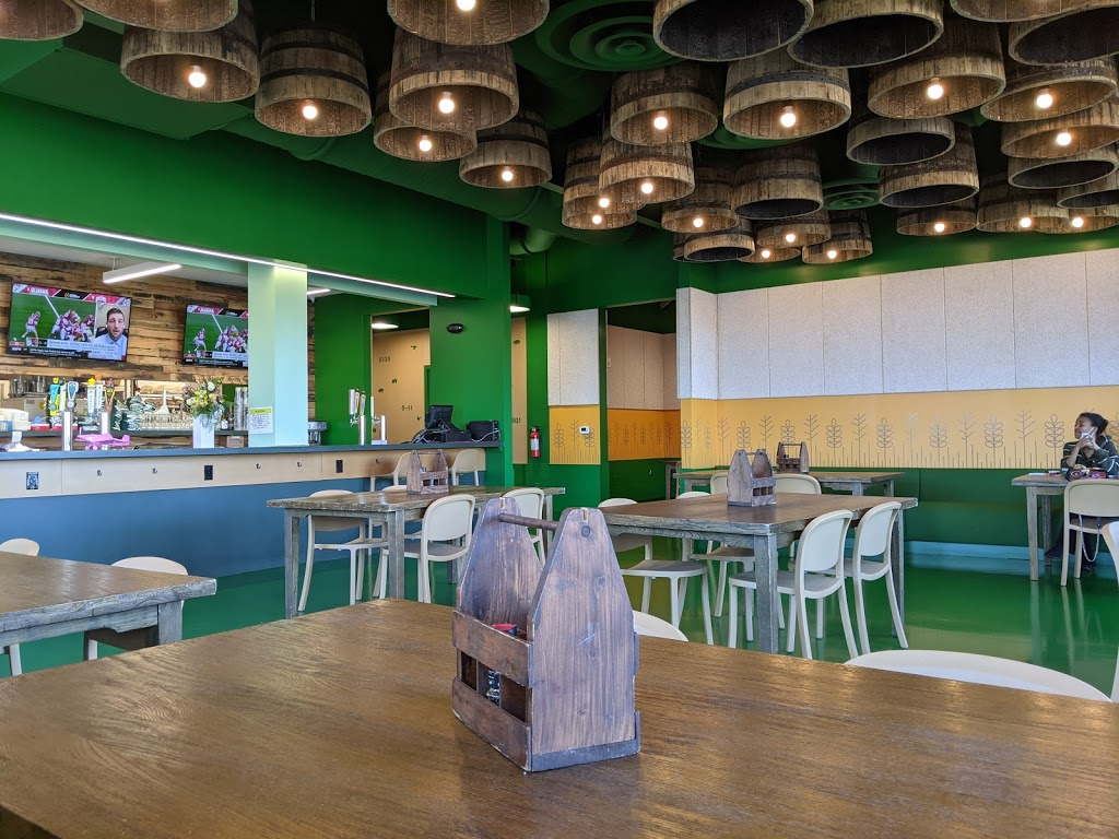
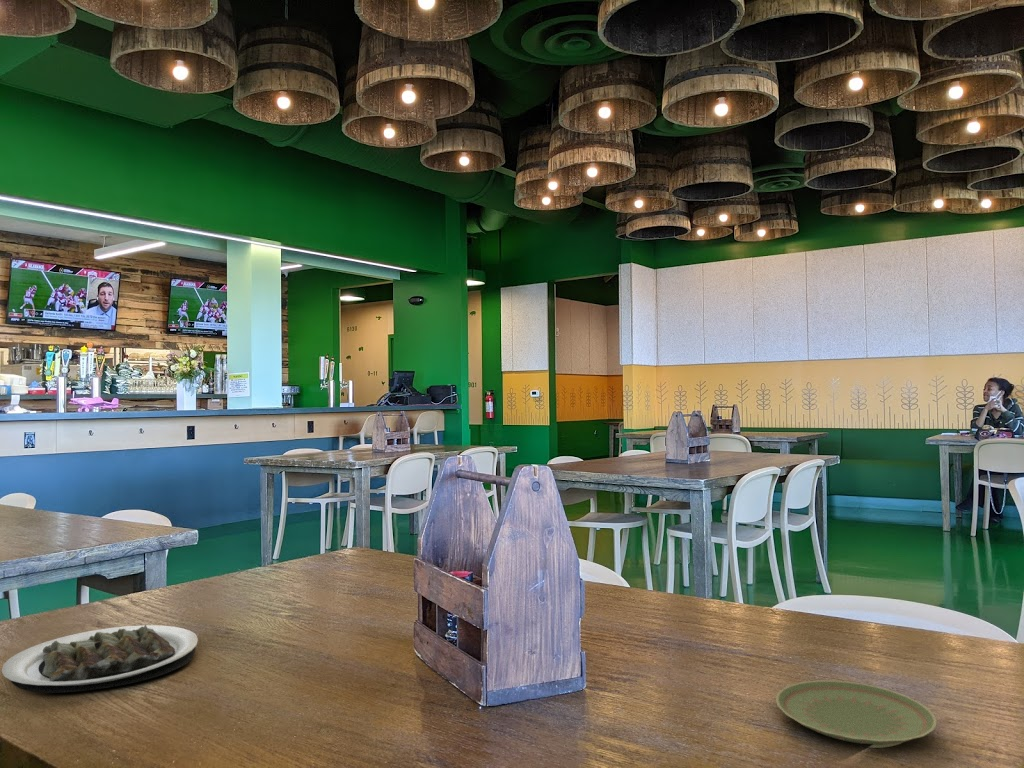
+ plate [775,679,938,749]
+ plate [1,624,199,694]
